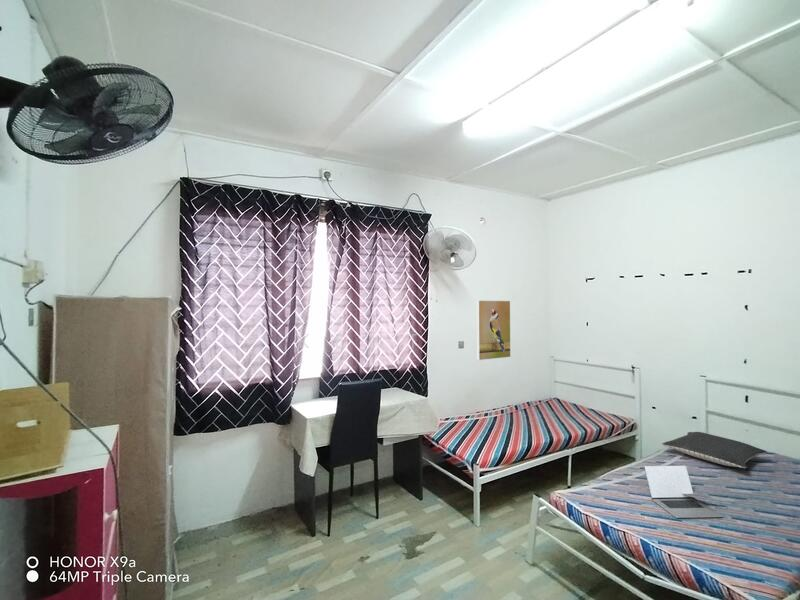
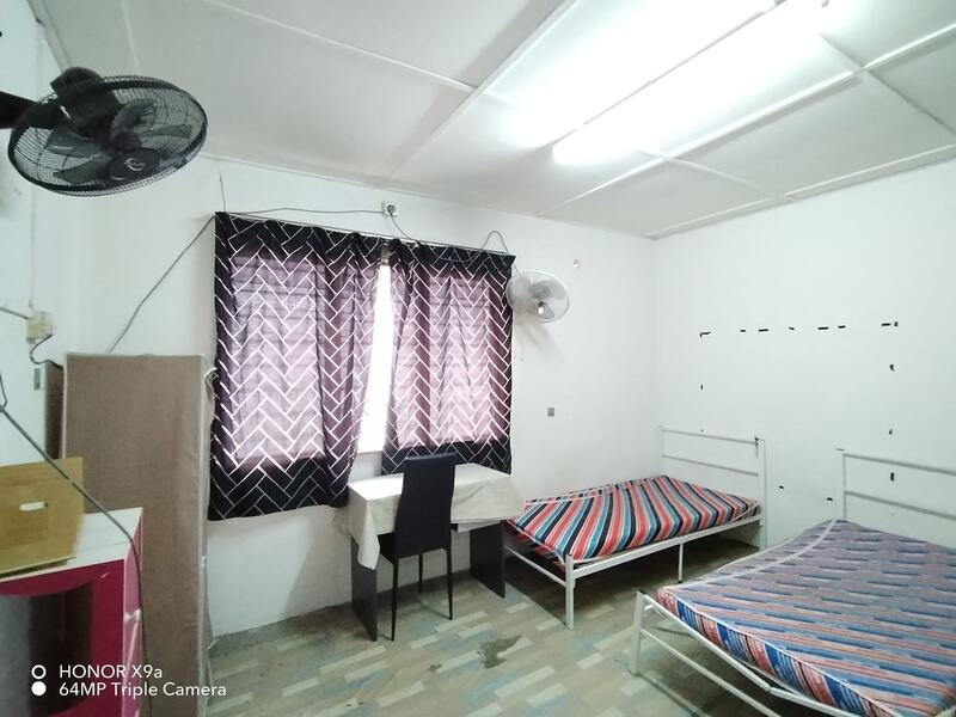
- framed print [476,300,512,361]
- pillow [661,431,768,469]
- laptop [643,464,723,519]
